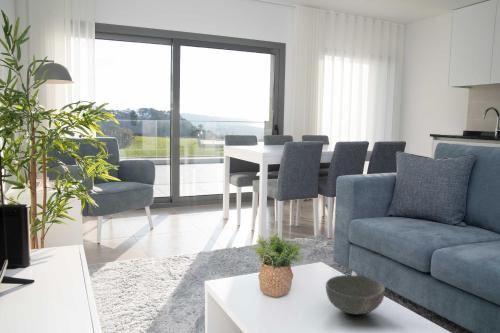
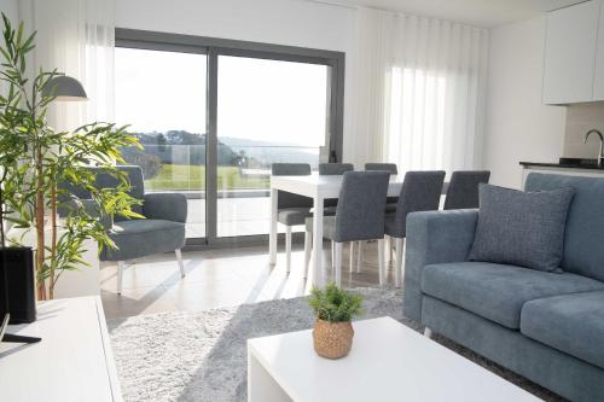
- bowl [325,274,386,315]
